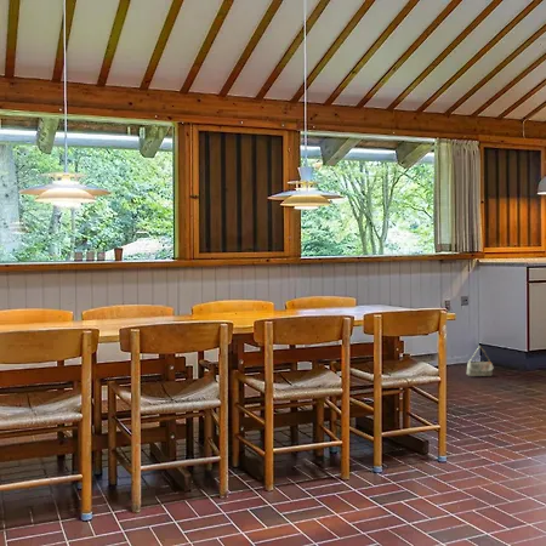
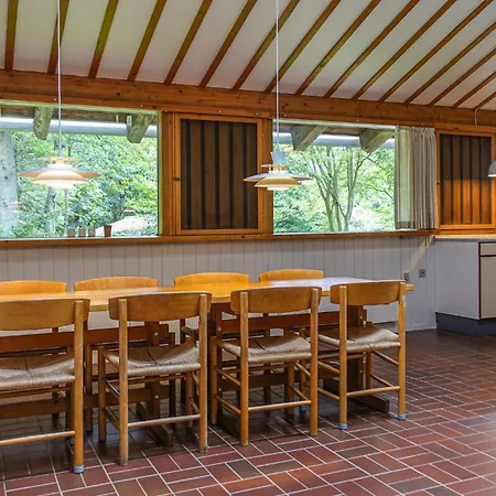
- bag [466,345,495,377]
